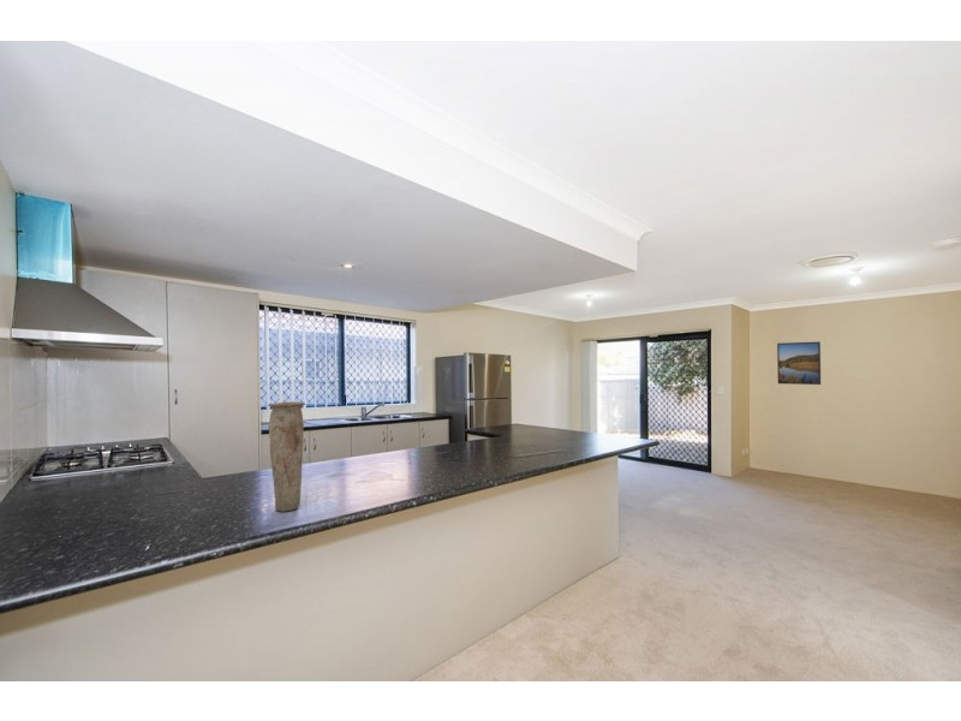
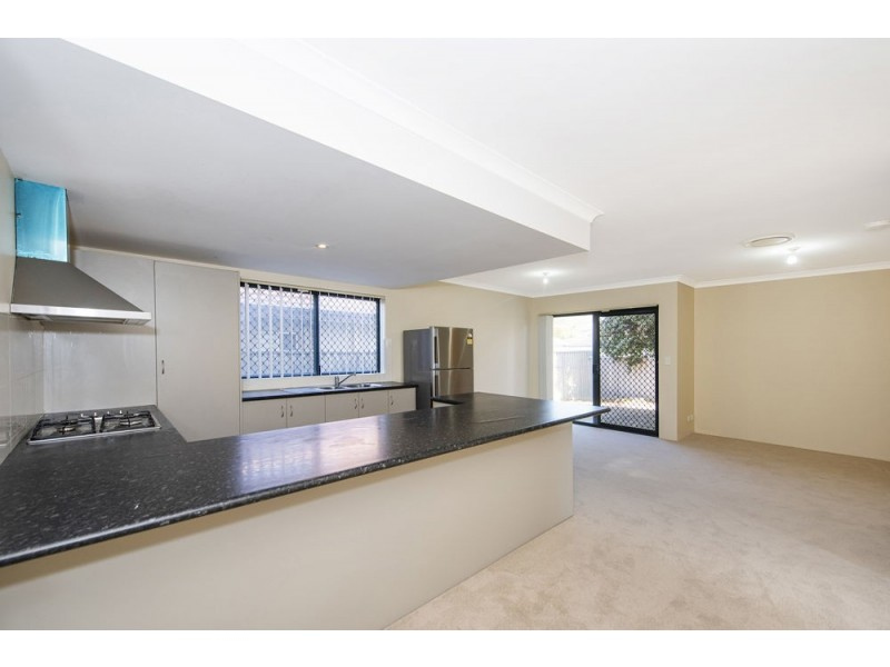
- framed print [776,340,822,386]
- vase [267,400,306,513]
